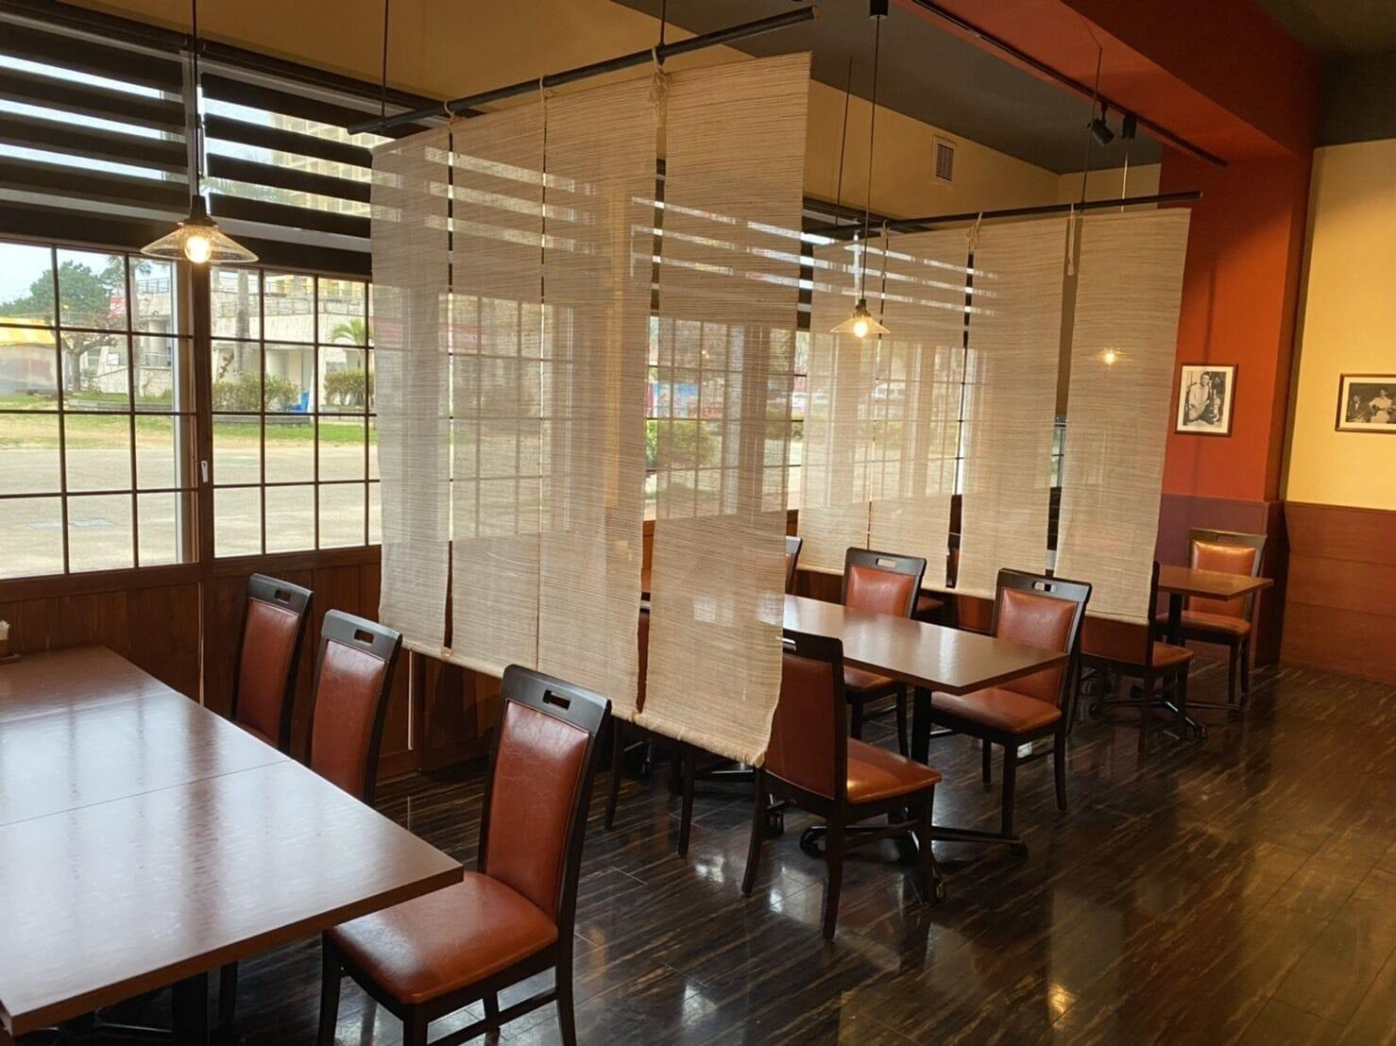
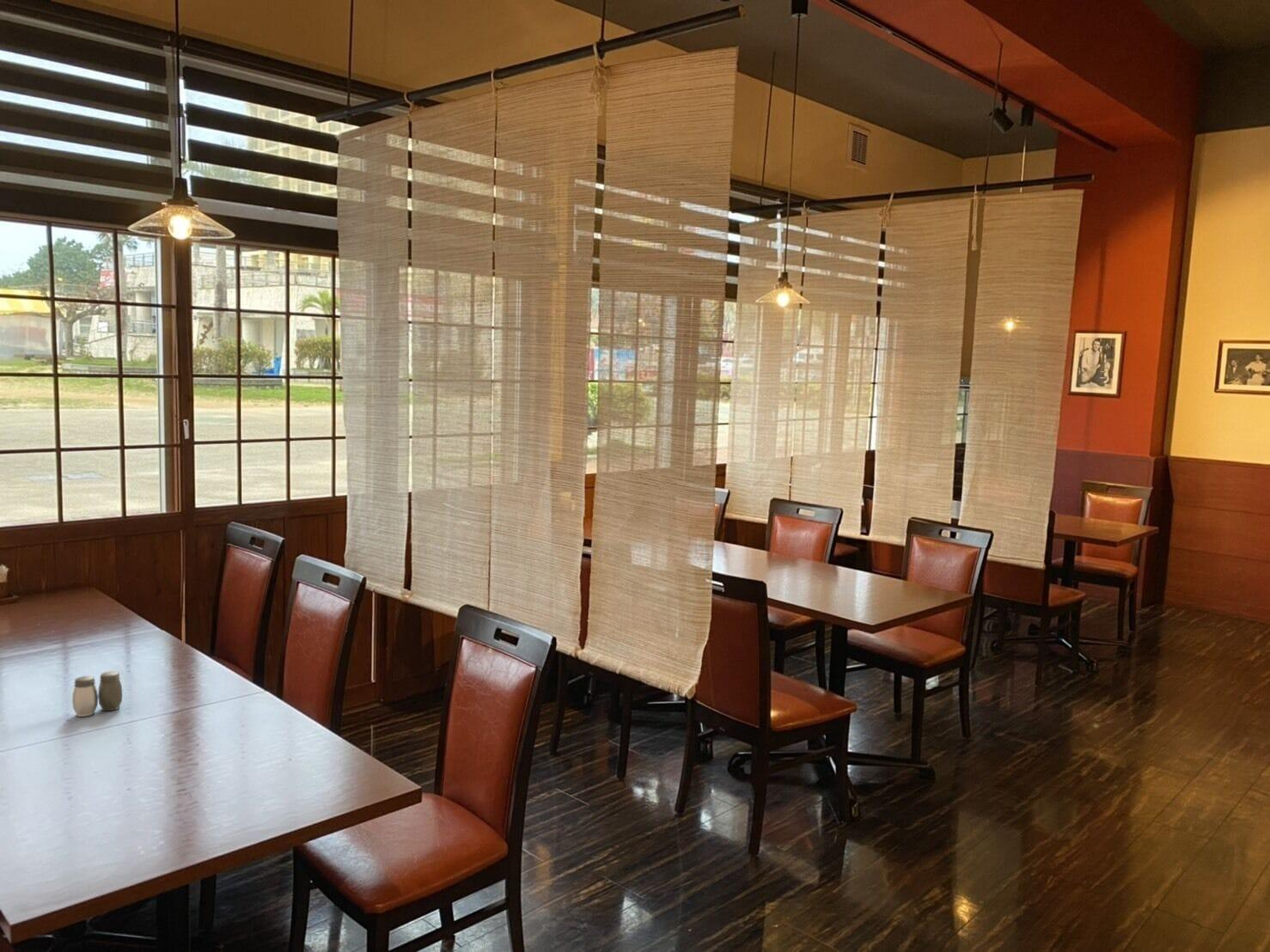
+ salt and pepper shaker [71,670,123,717]
